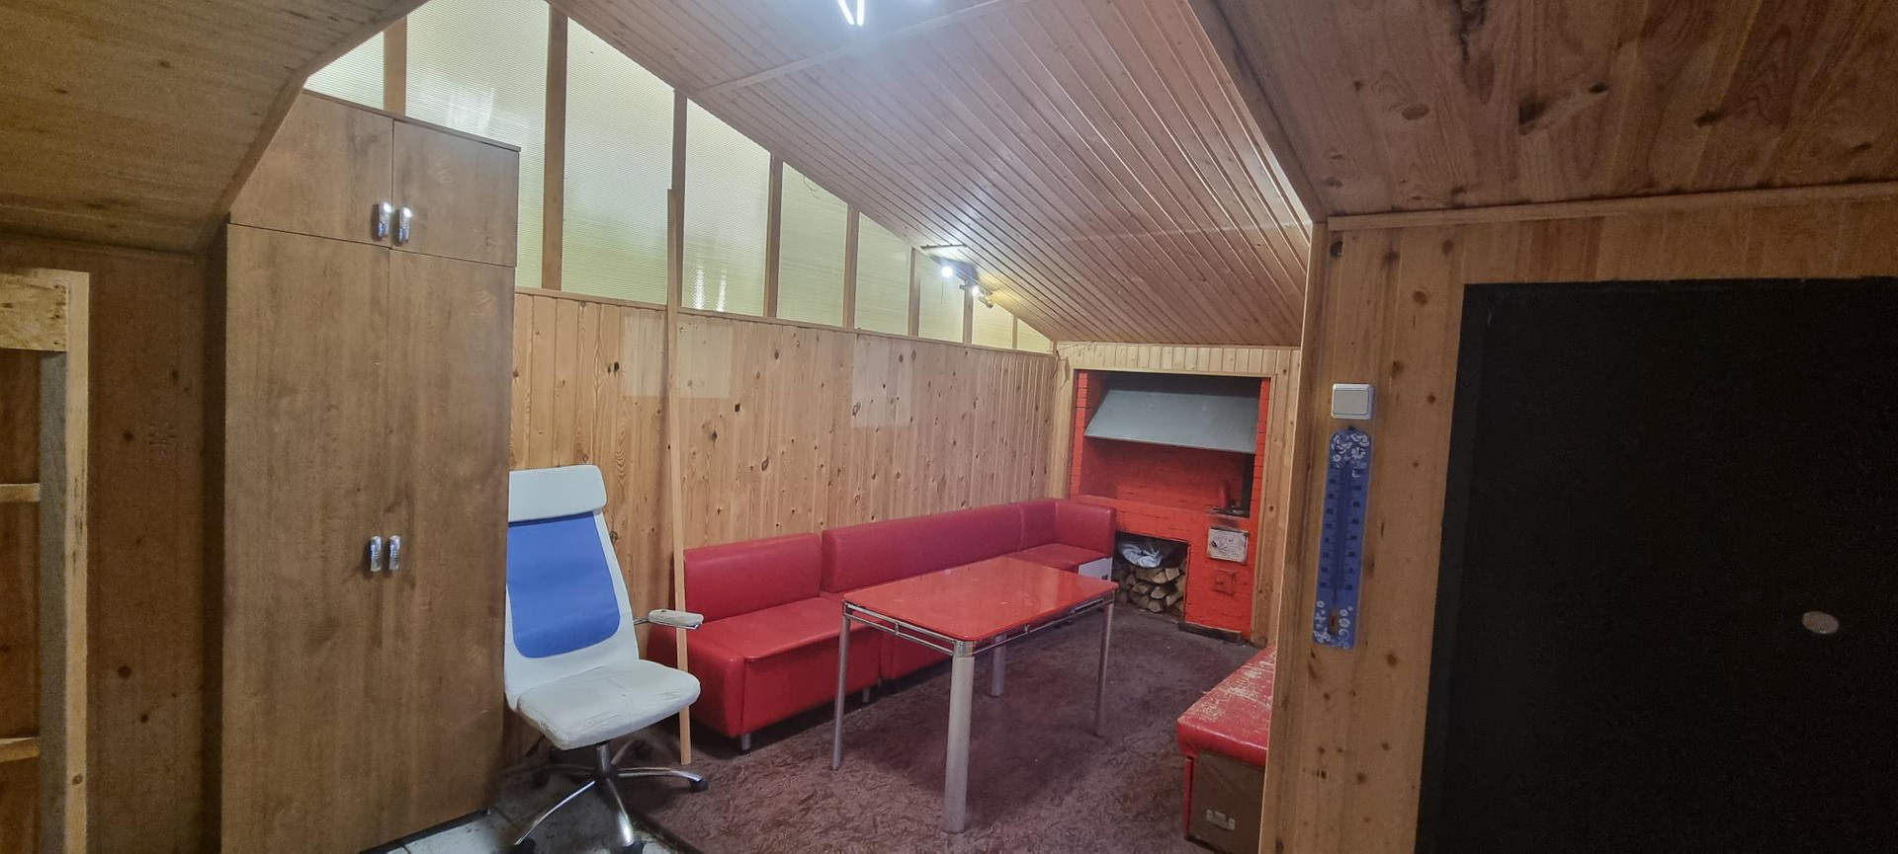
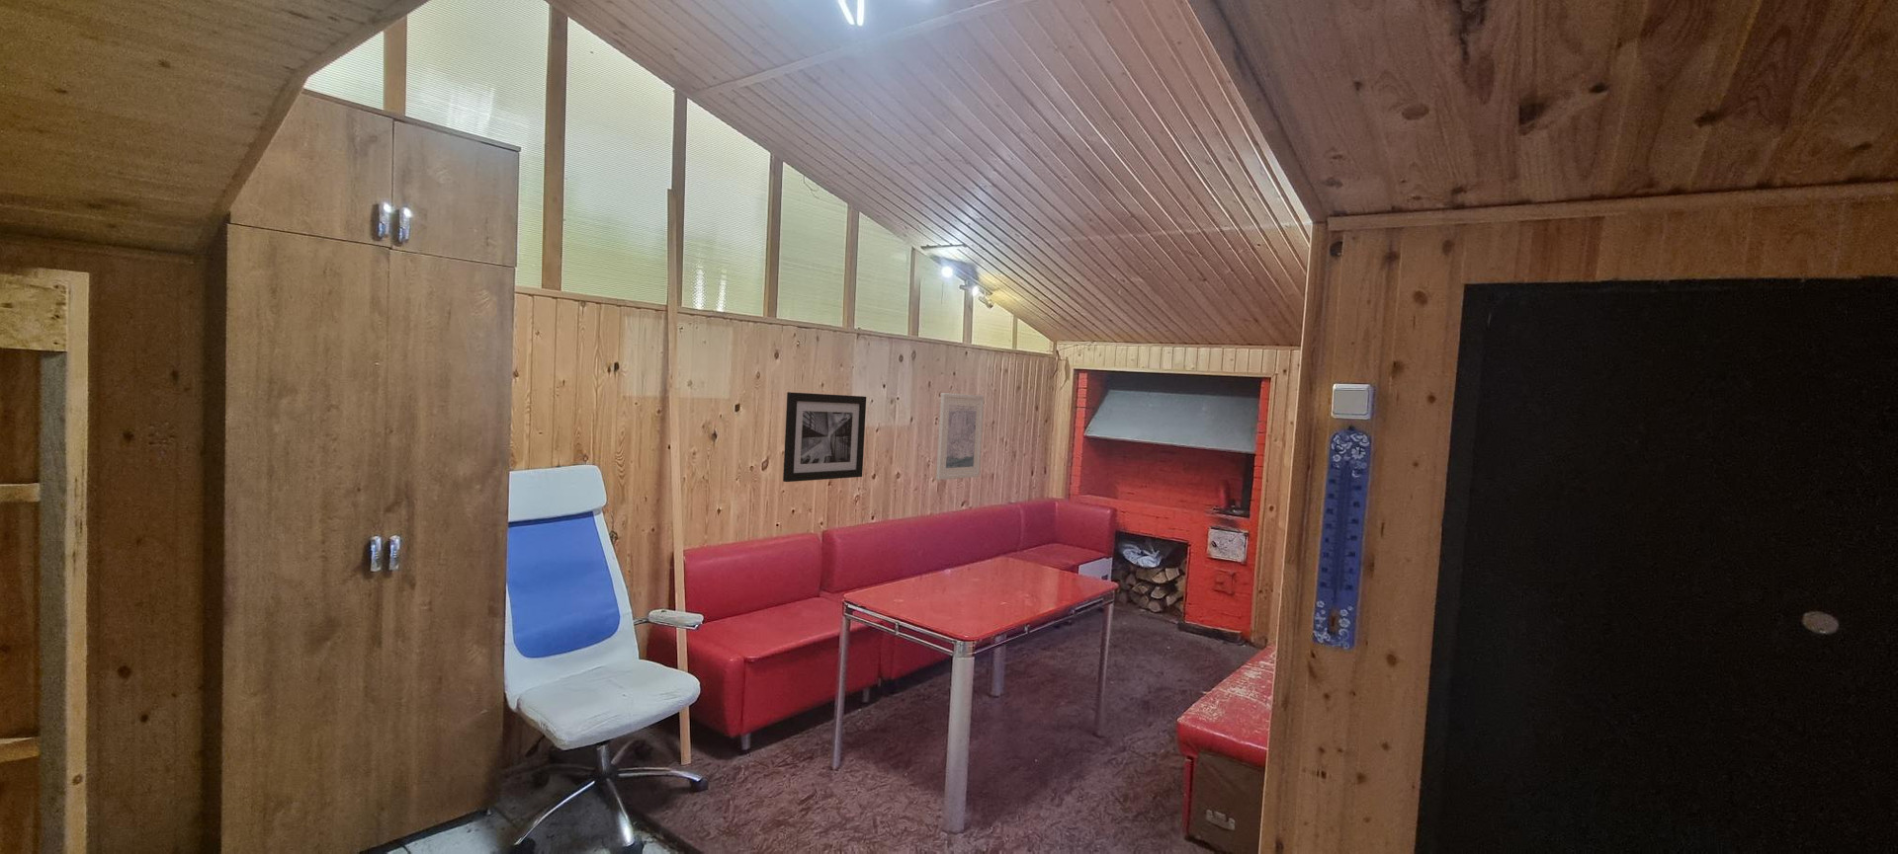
+ wall art [782,391,867,483]
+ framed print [936,392,984,480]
